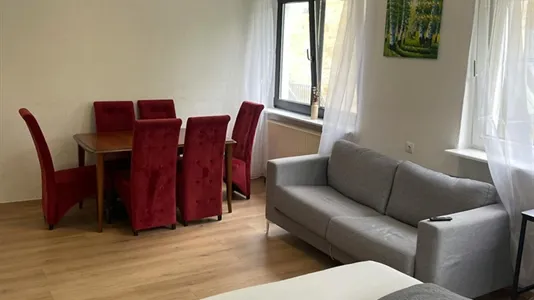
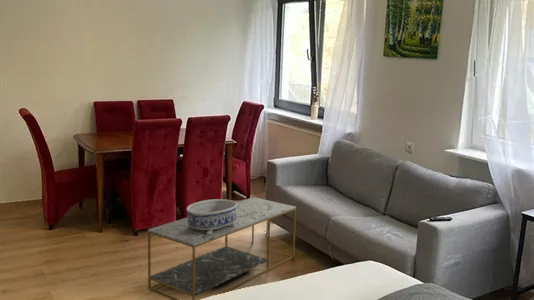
+ decorative bowl [185,198,237,235]
+ coffee table [147,196,297,300]
